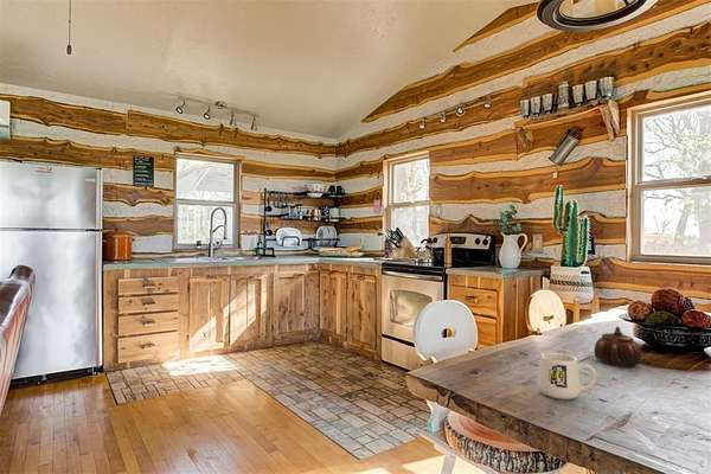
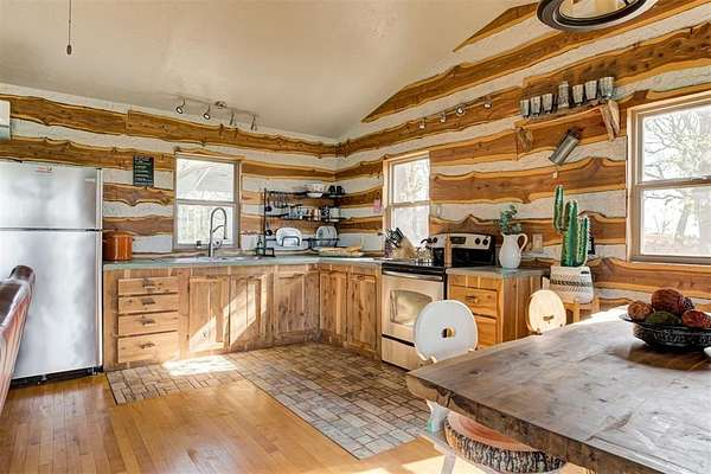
- mug [536,351,597,401]
- teapot [594,326,642,369]
